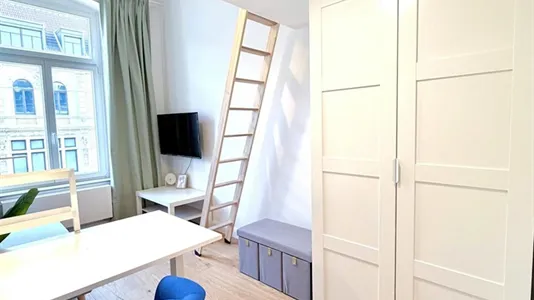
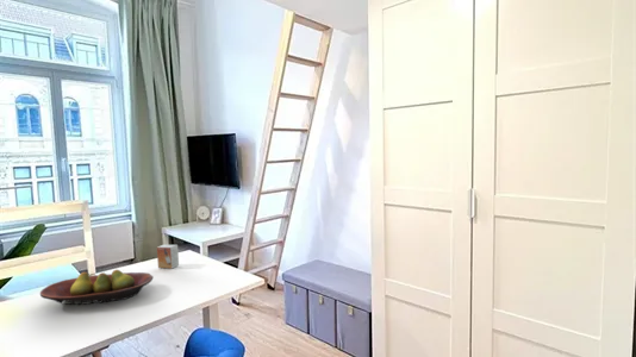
+ small box [156,243,180,270]
+ fruit bowl [39,269,154,306]
